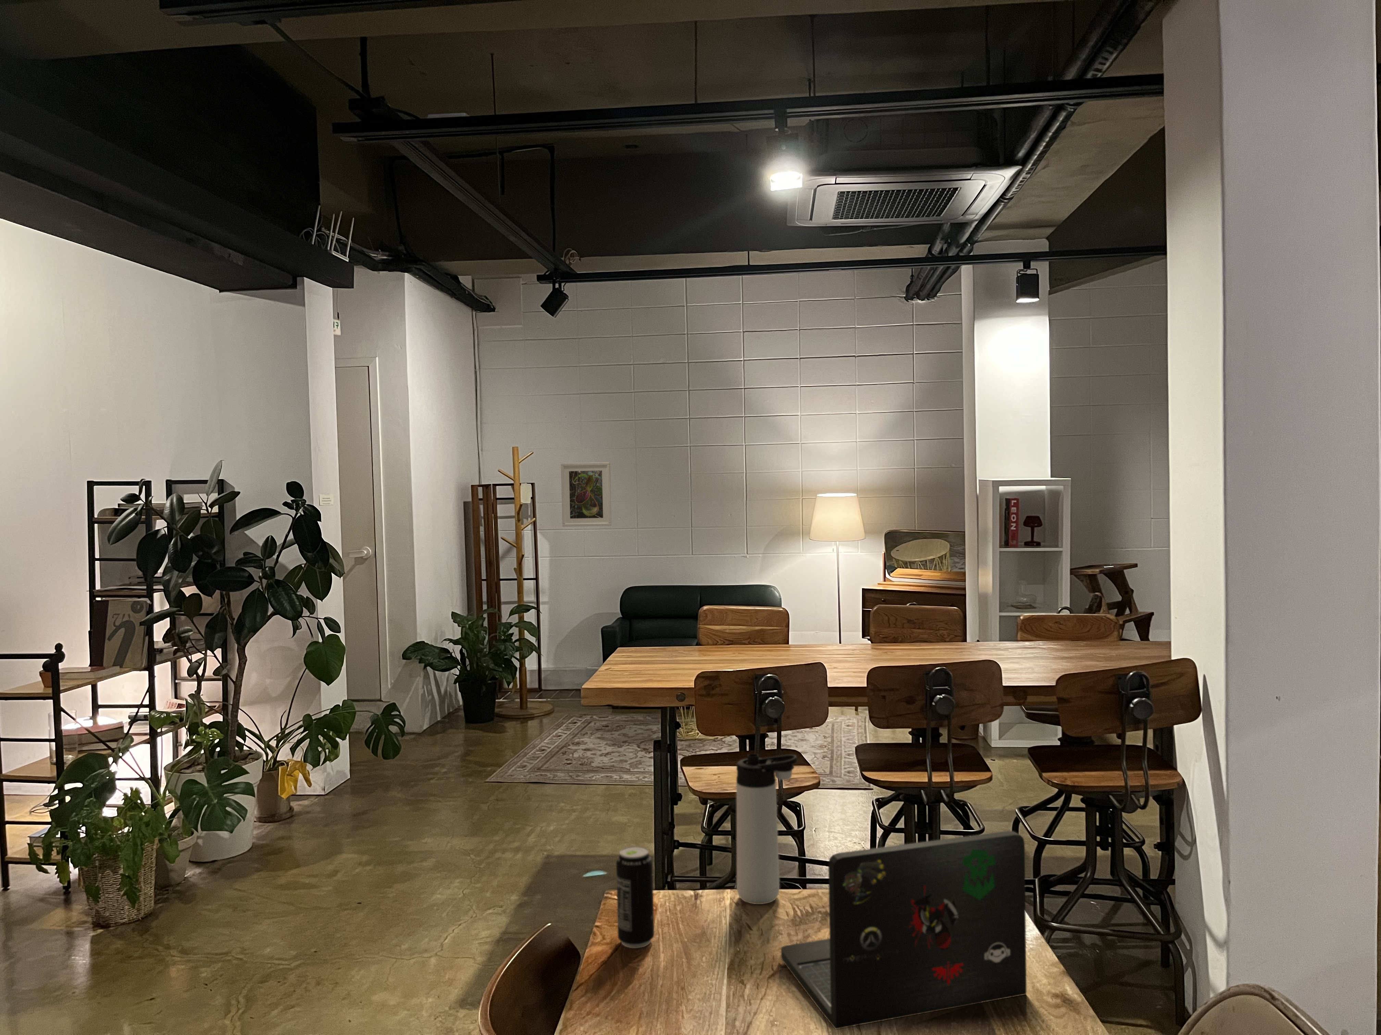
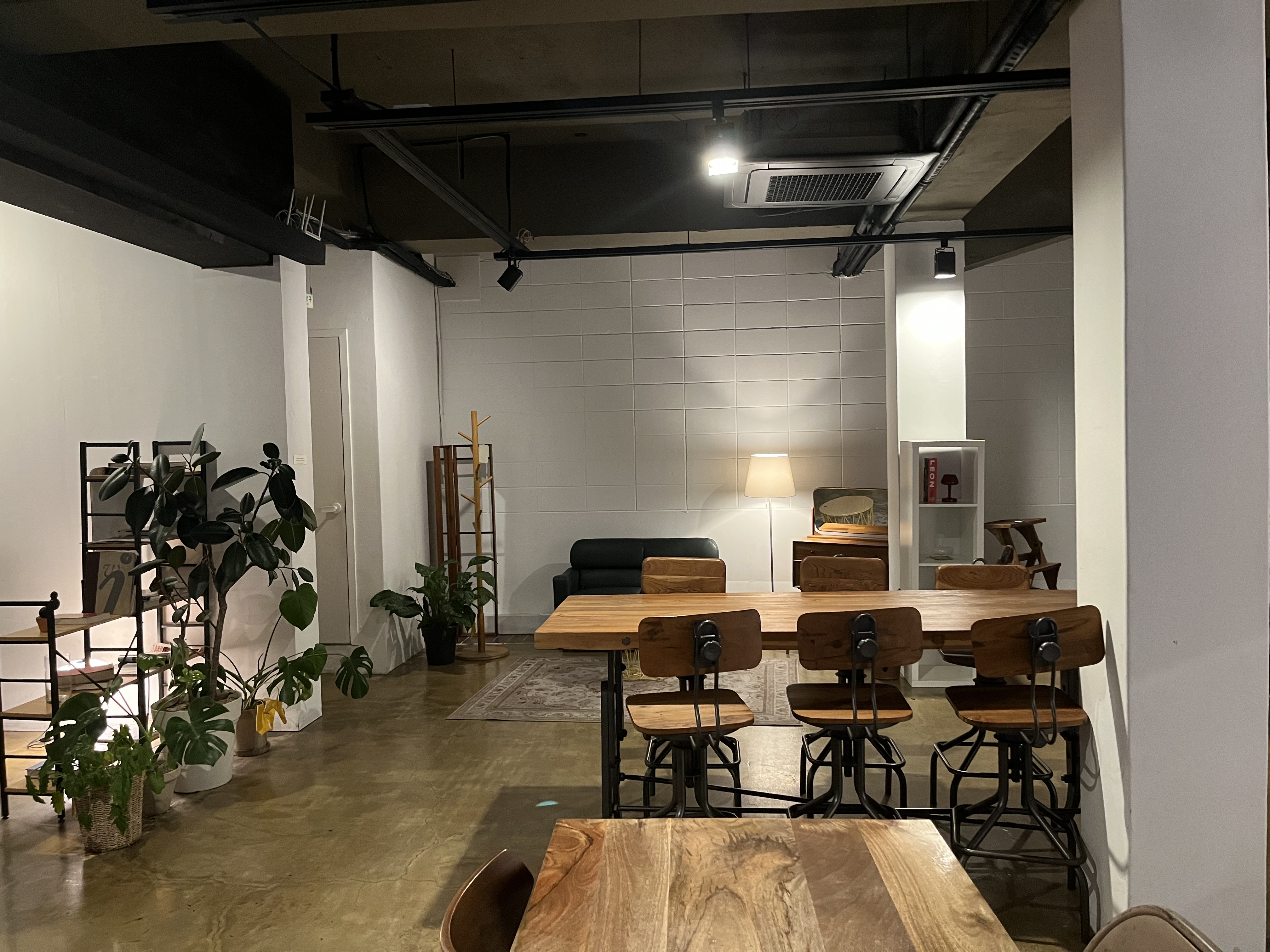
- beverage can [615,846,655,949]
- laptop [781,831,1027,1030]
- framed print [561,462,612,527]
- thermos bottle [736,753,798,905]
